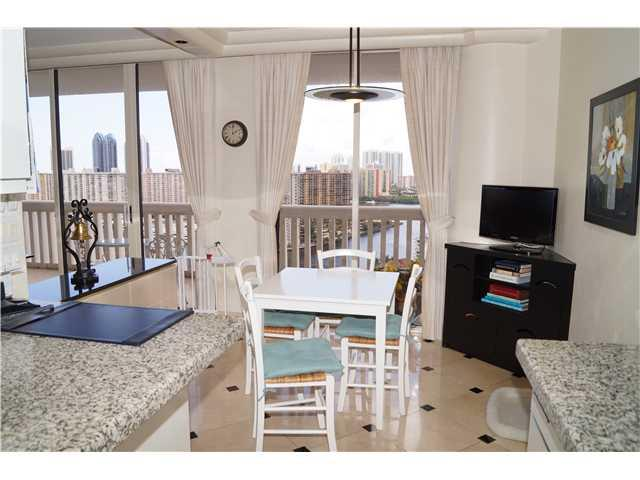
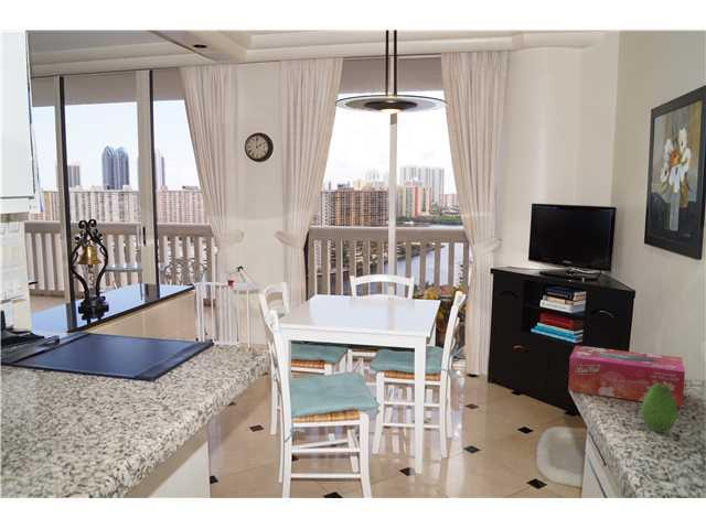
+ fruit [640,384,680,433]
+ tissue box [567,345,686,408]
